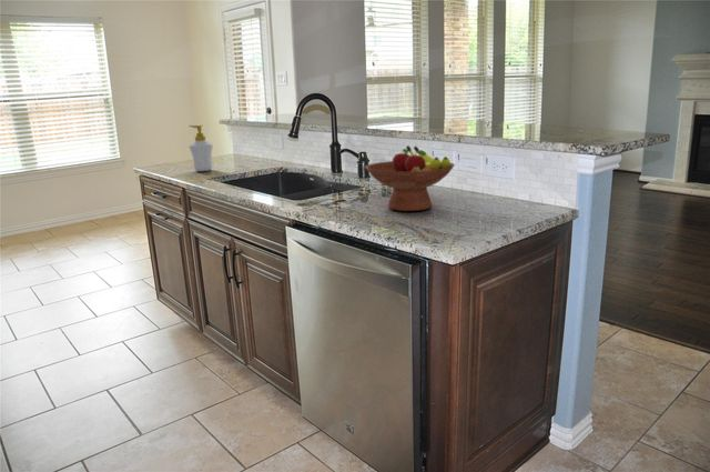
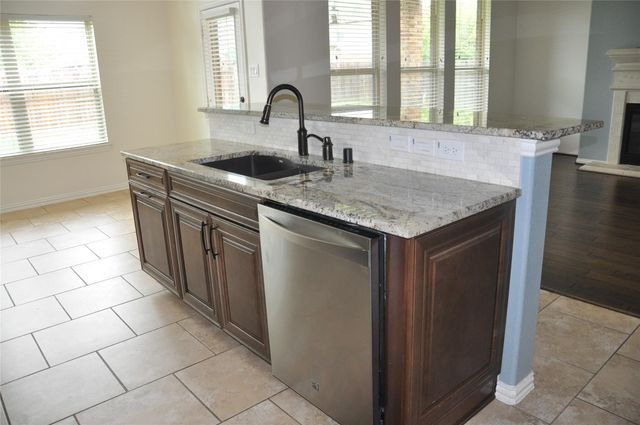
- fruit bowl [364,144,456,212]
- soap bottle [187,124,214,172]
